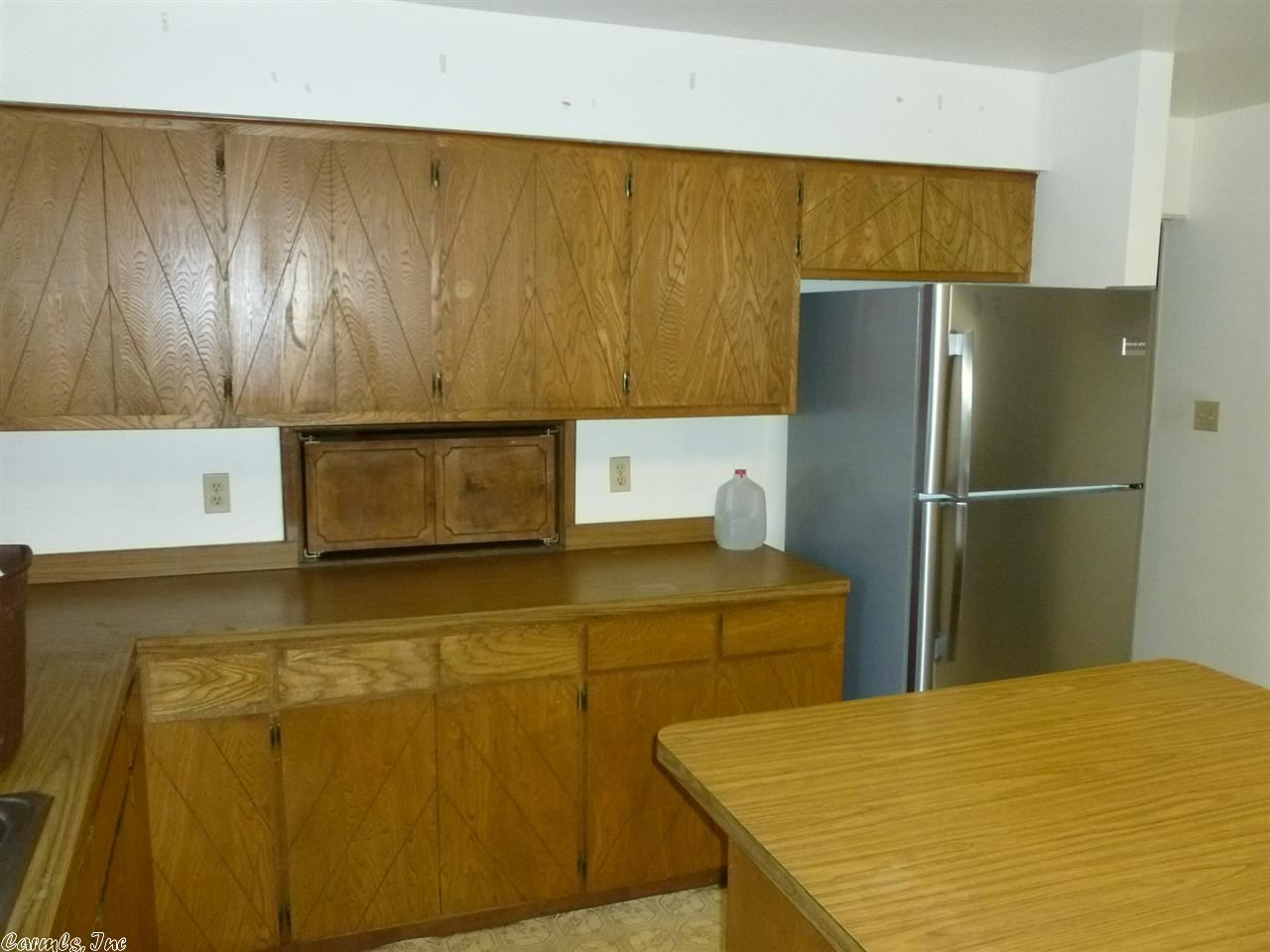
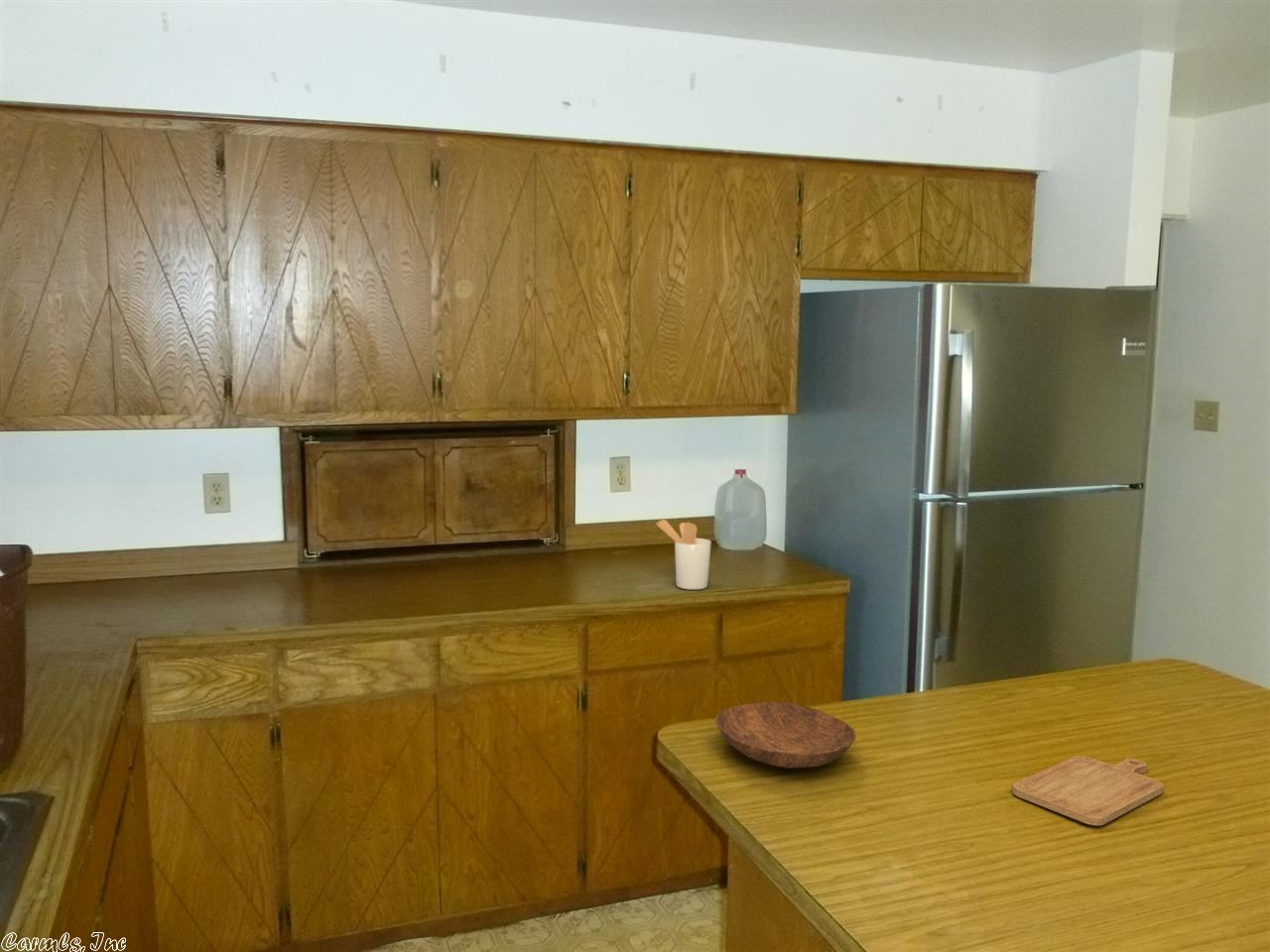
+ chopping board [1011,755,1164,827]
+ utensil holder [655,519,712,590]
+ bowl [715,701,857,770]
